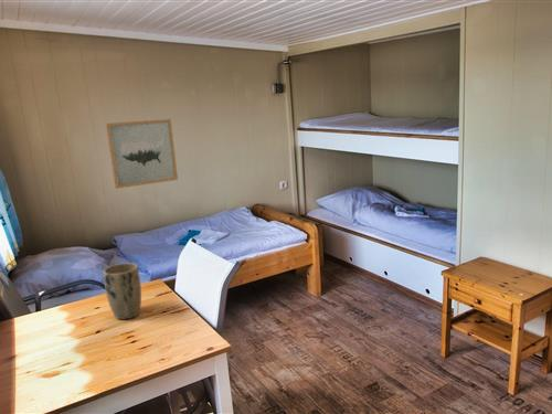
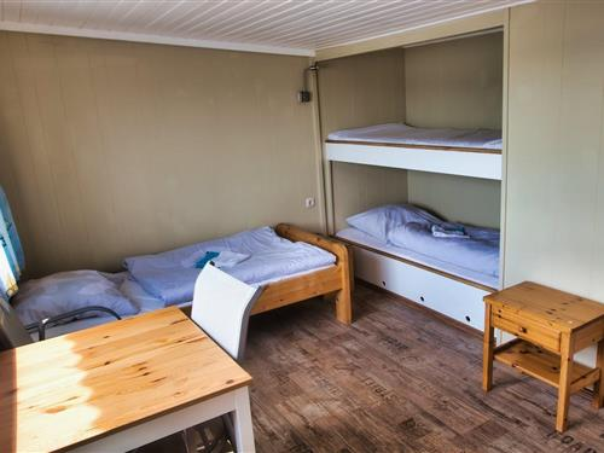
- wall art [105,118,179,190]
- plant pot [103,262,142,320]
